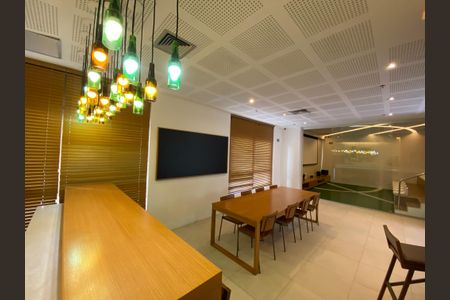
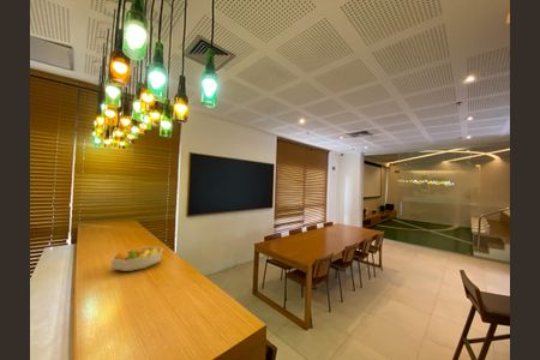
+ fruit bowl [110,246,164,272]
